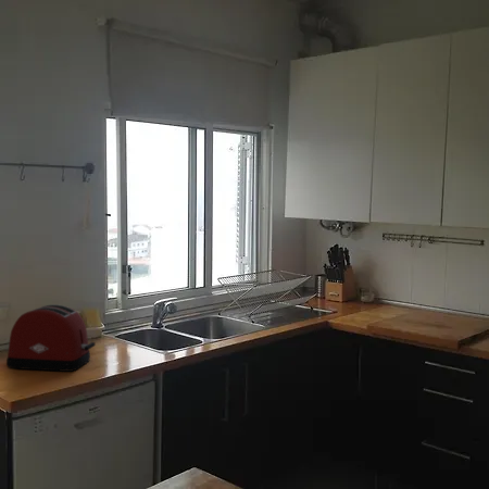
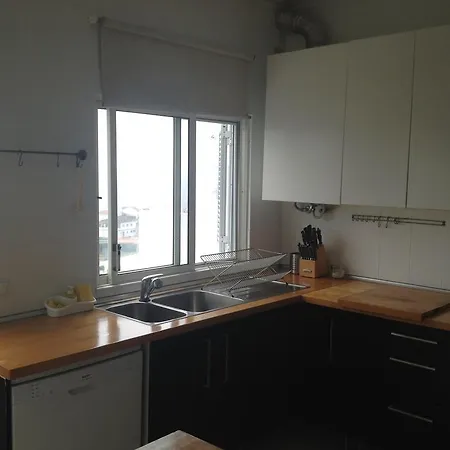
- toaster [5,303,97,373]
